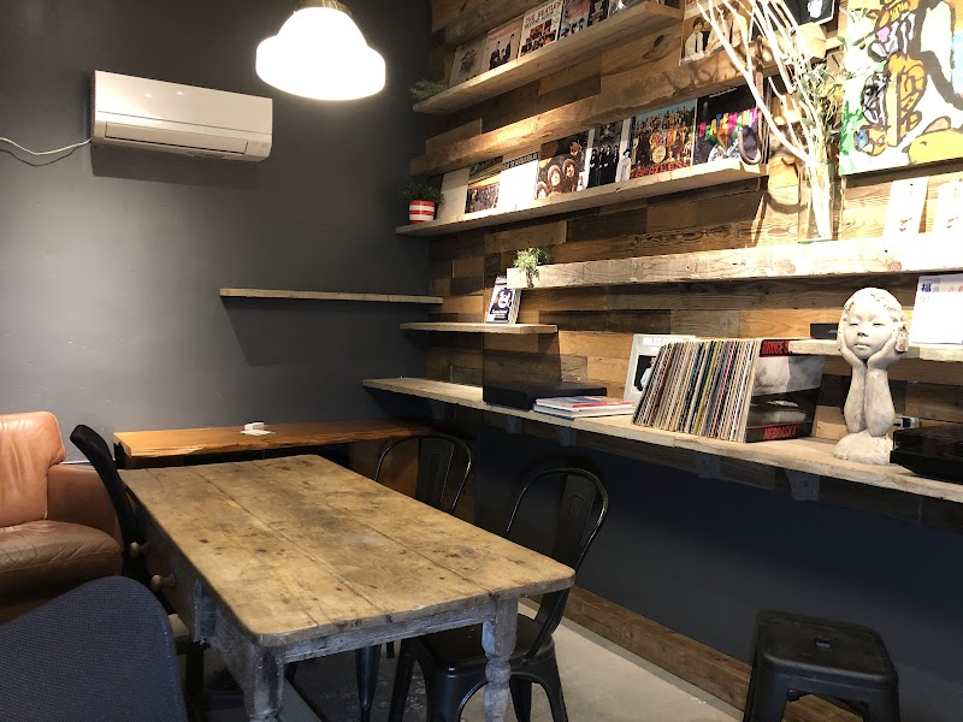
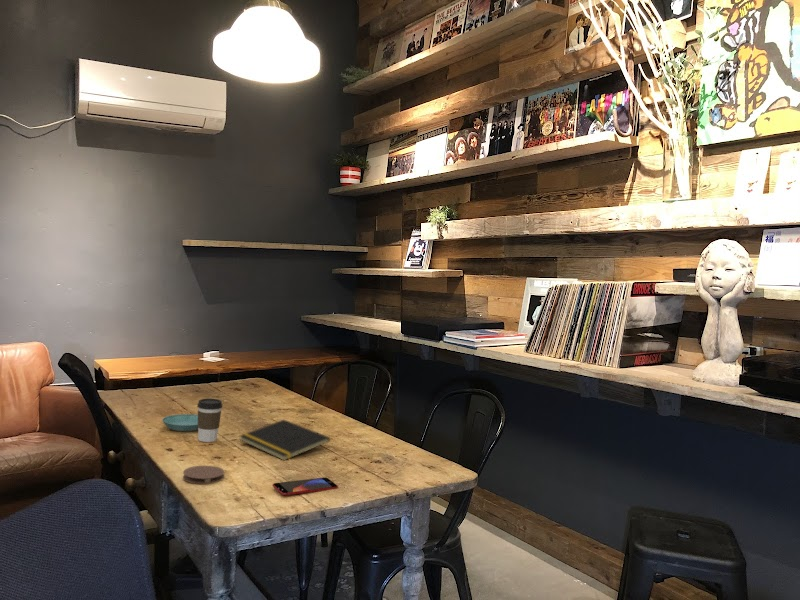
+ coaster [182,465,225,485]
+ saucer [161,413,198,432]
+ coffee cup [196,398,223,443]
+ notepad [239,419,331,461]
+ smartphone [271,477,339,496]
